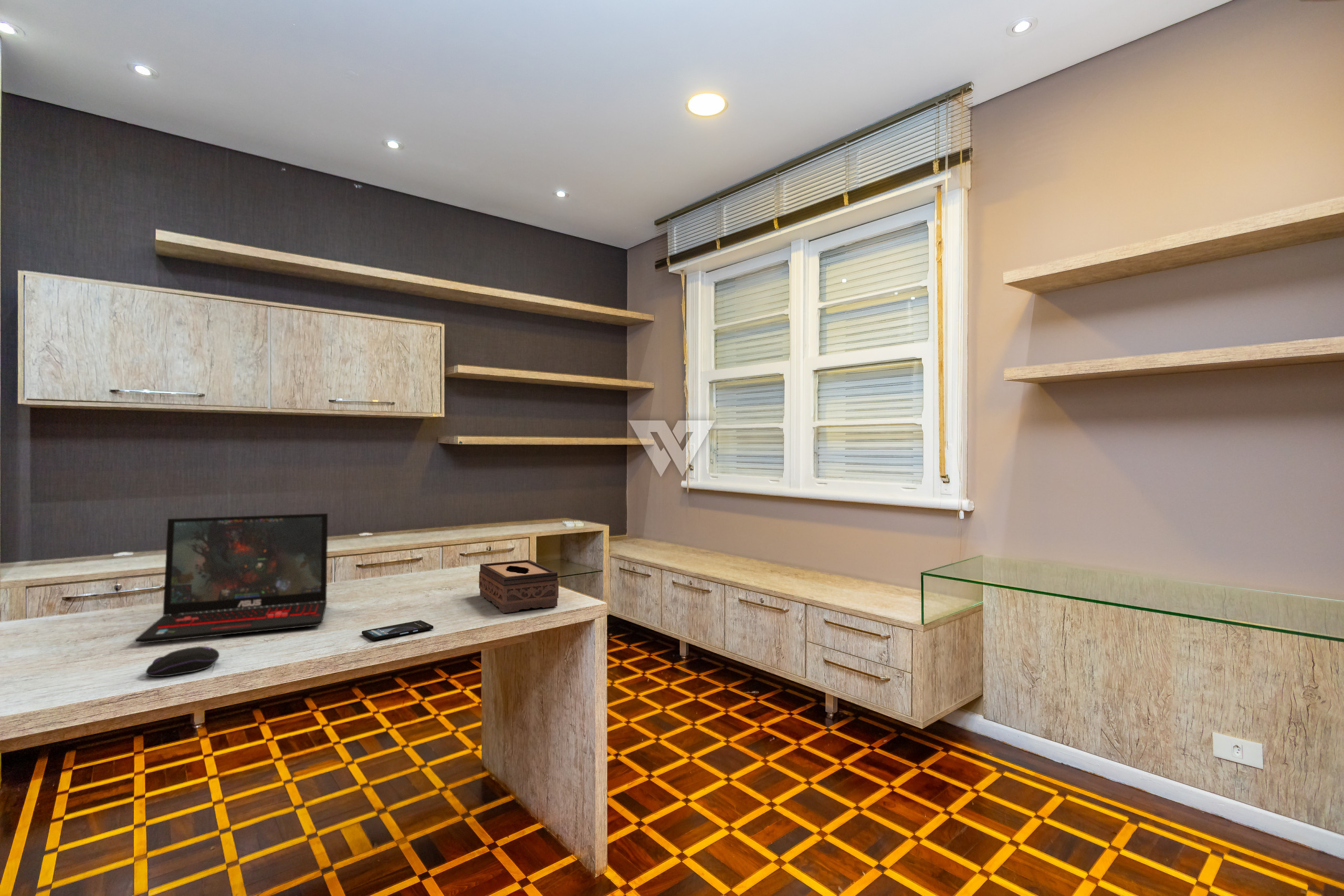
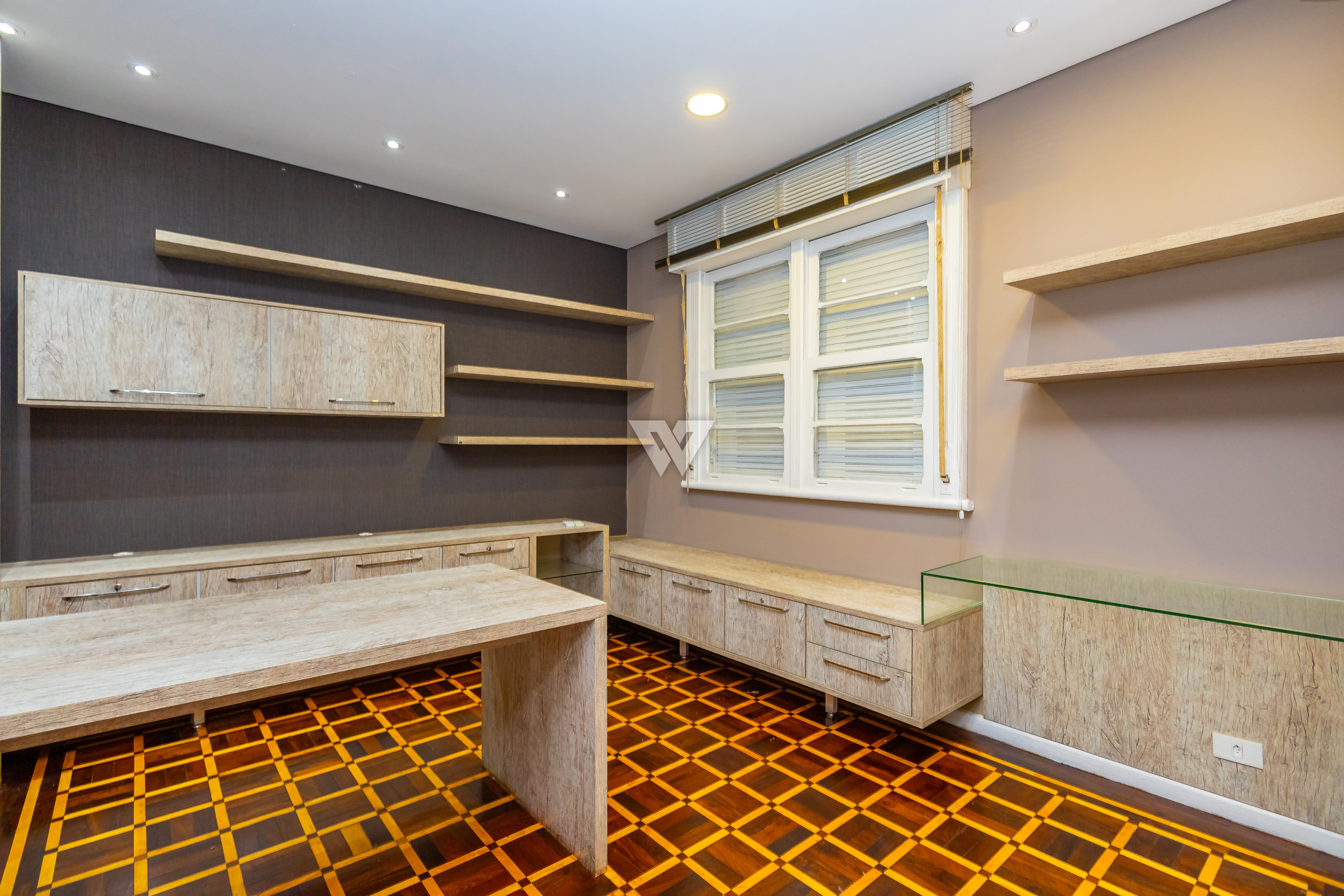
- tissue box [478,559,559,614]
- computer mouse [145,646,220,677]
- smartphone [361,620,434,641]
- laptop [134,513,328,644]
